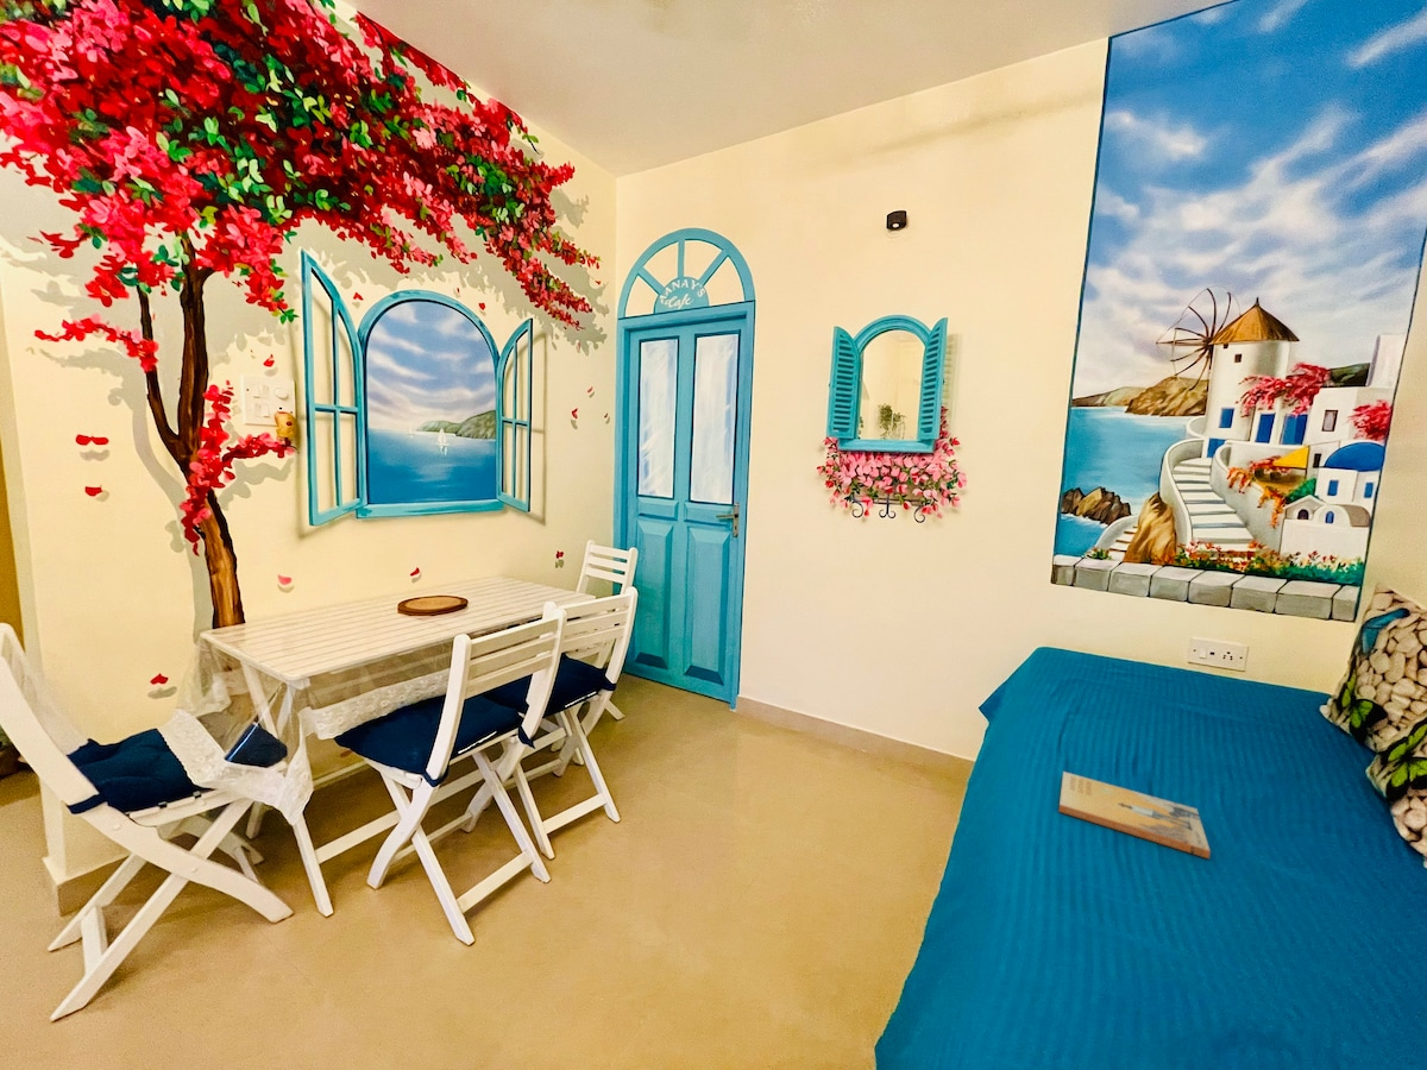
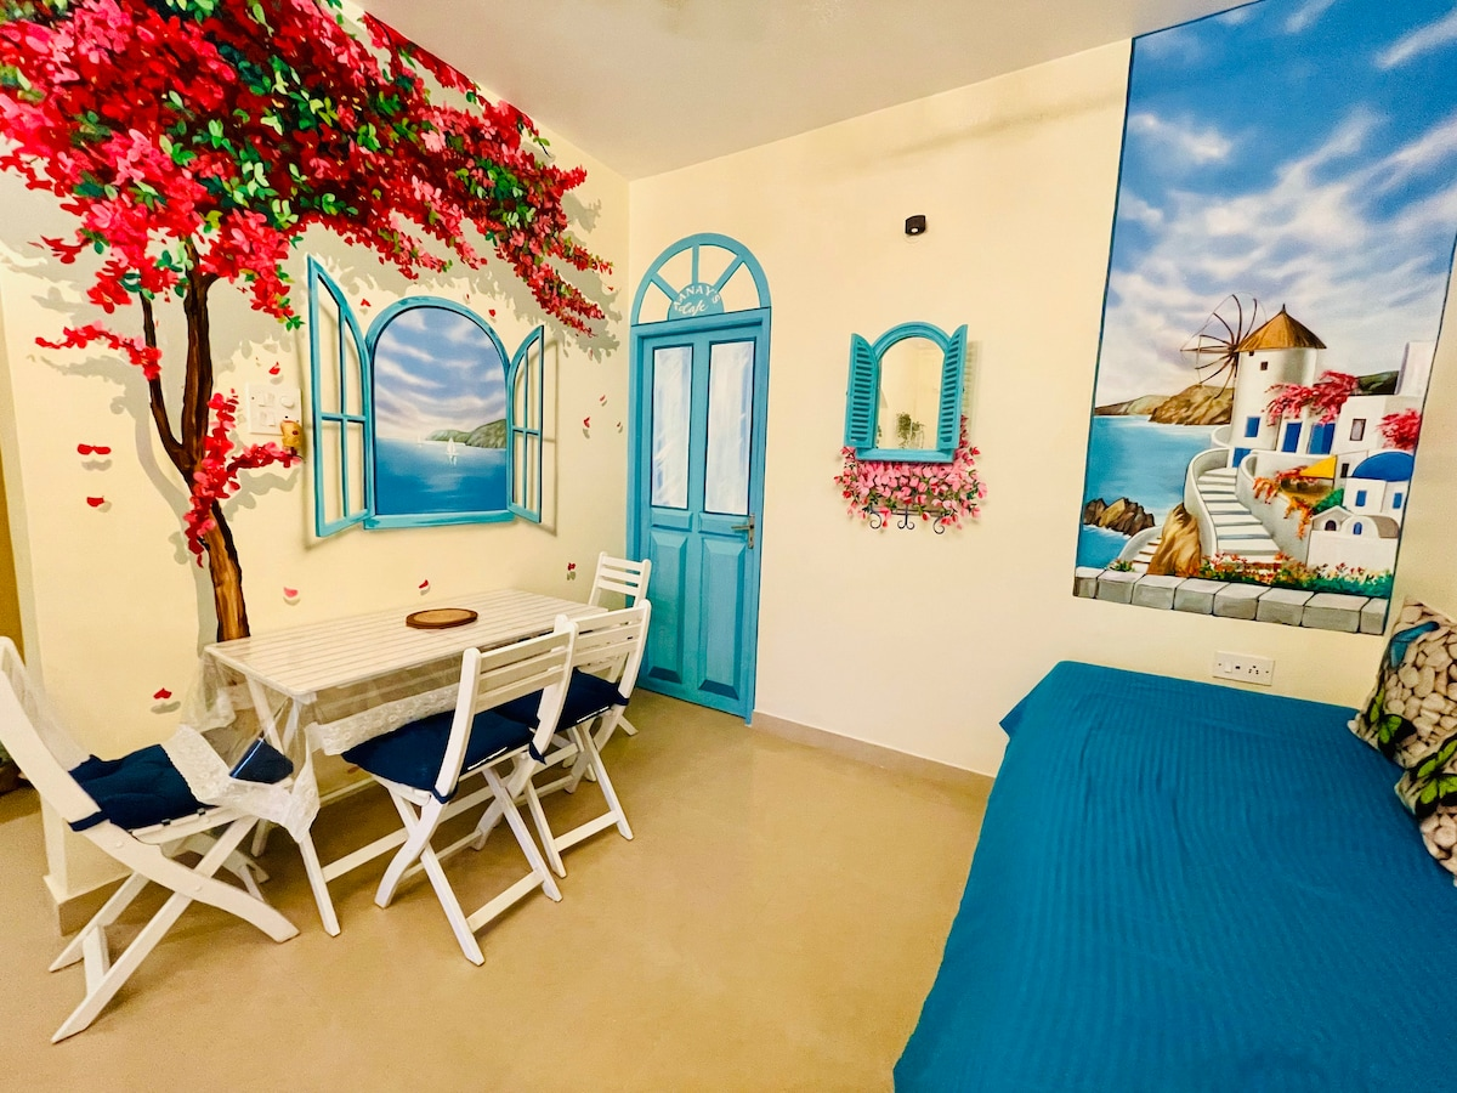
- book [1057,770,1212,860]
